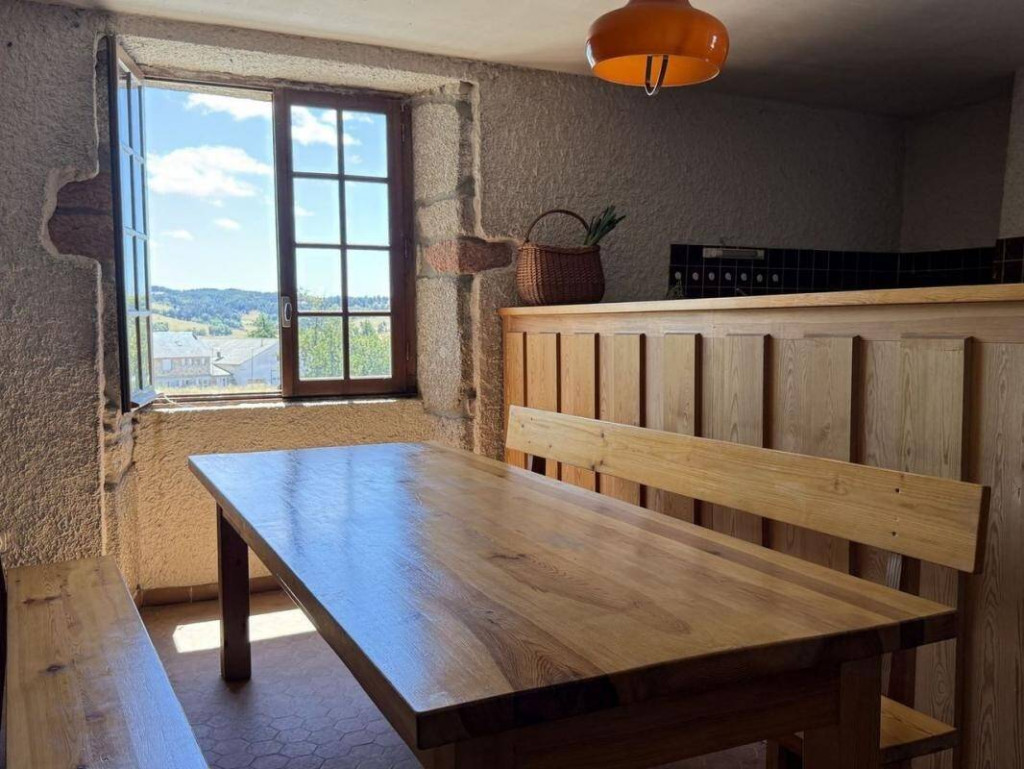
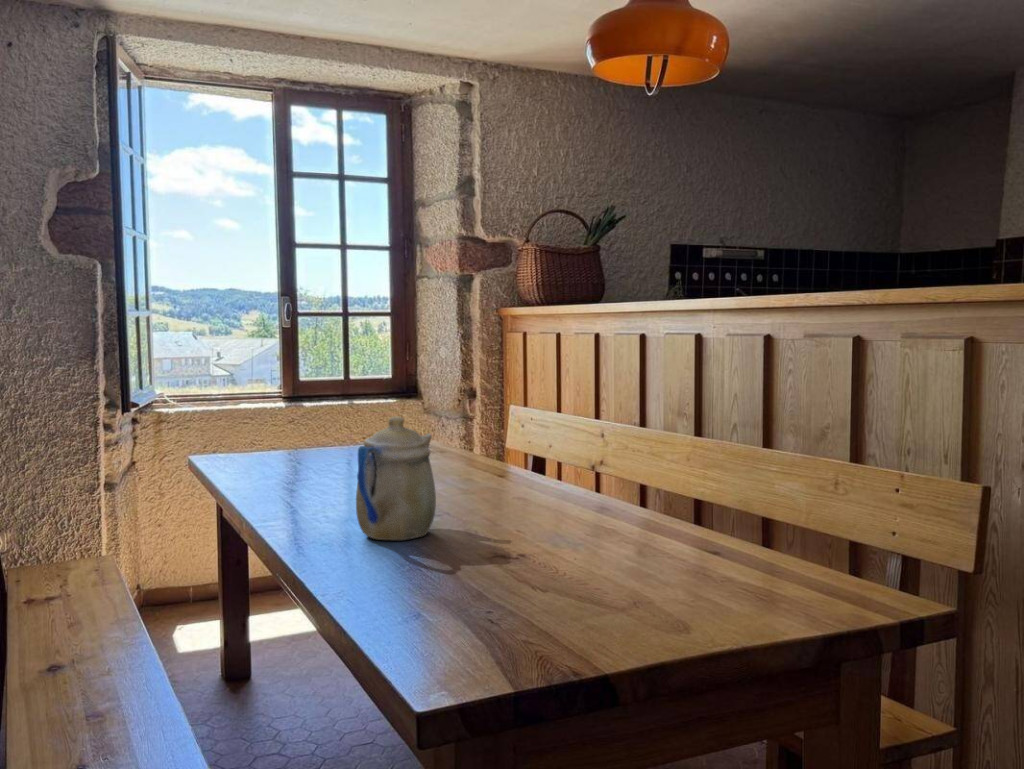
+ teapot [355,416,437,541]
